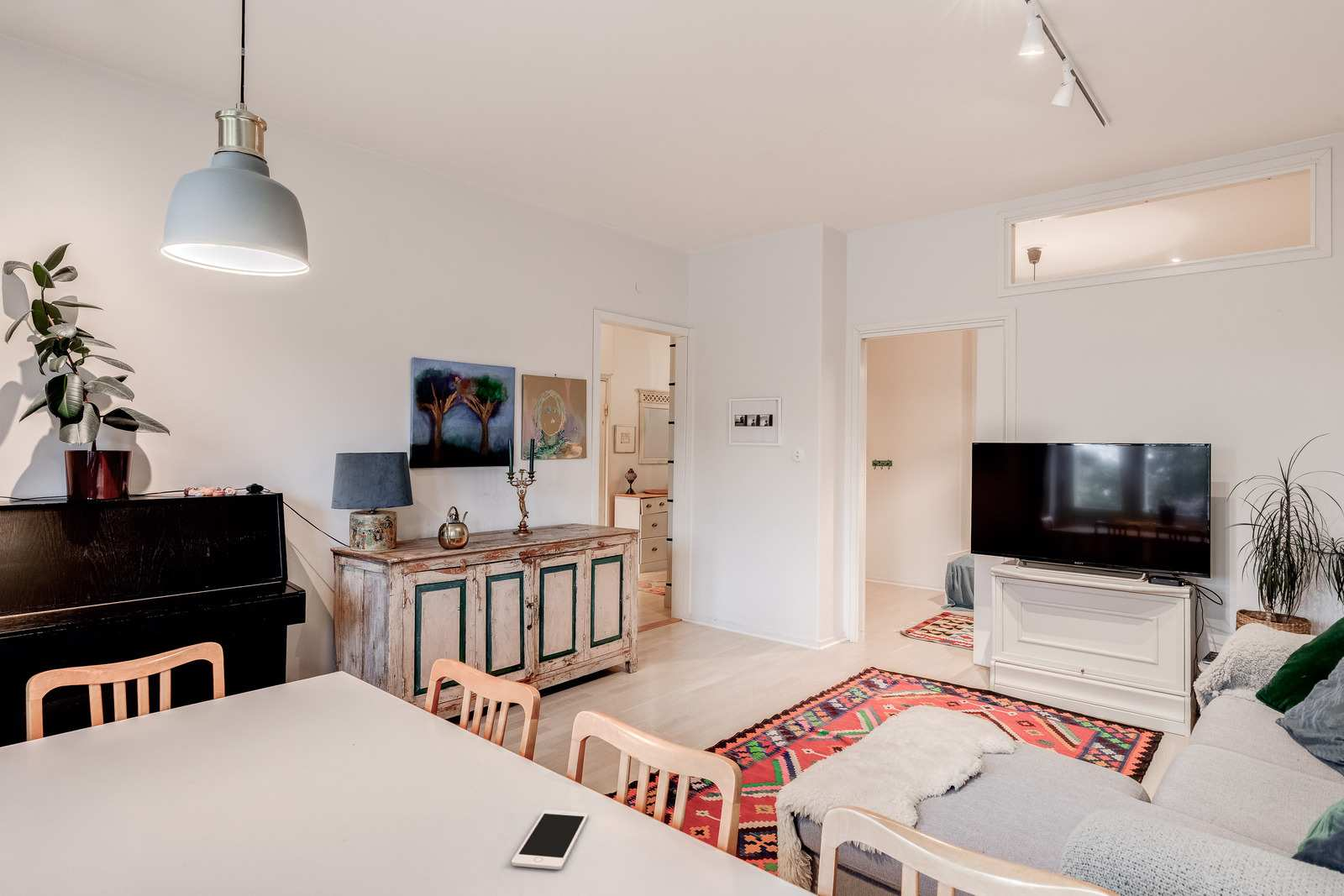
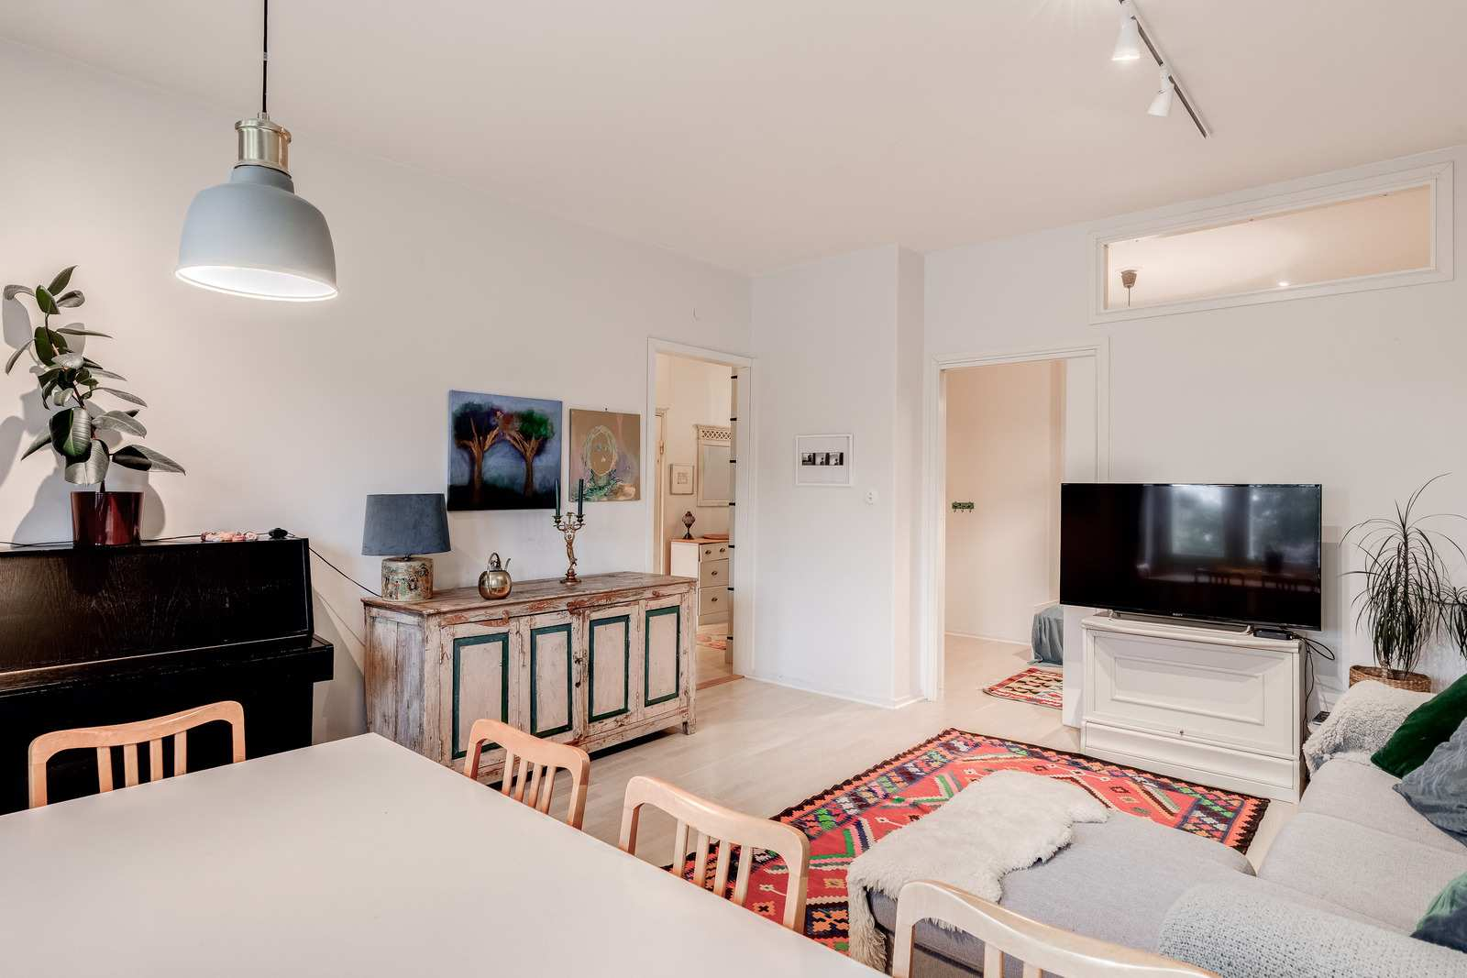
- cell phone [511,809,589,870]
